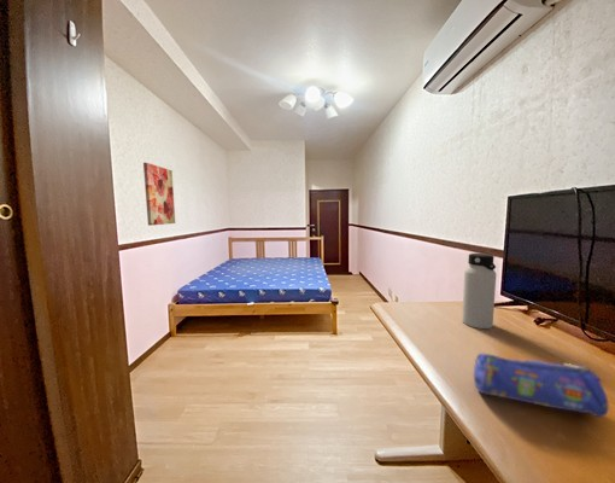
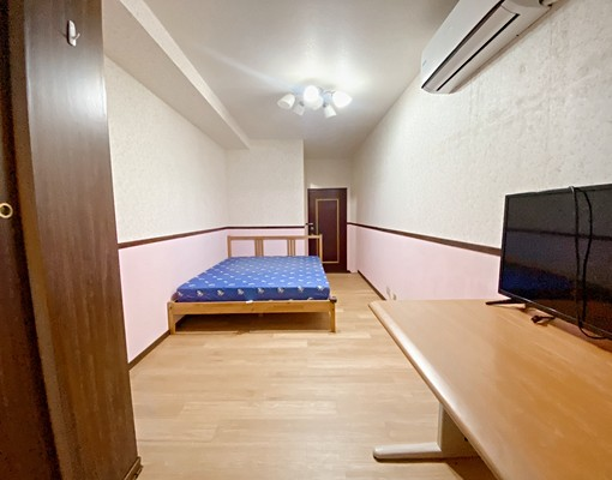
- wall art [142,162,176,227]
- water bottle [461,252,497,330]
- pencil case [473,351,610,418]
